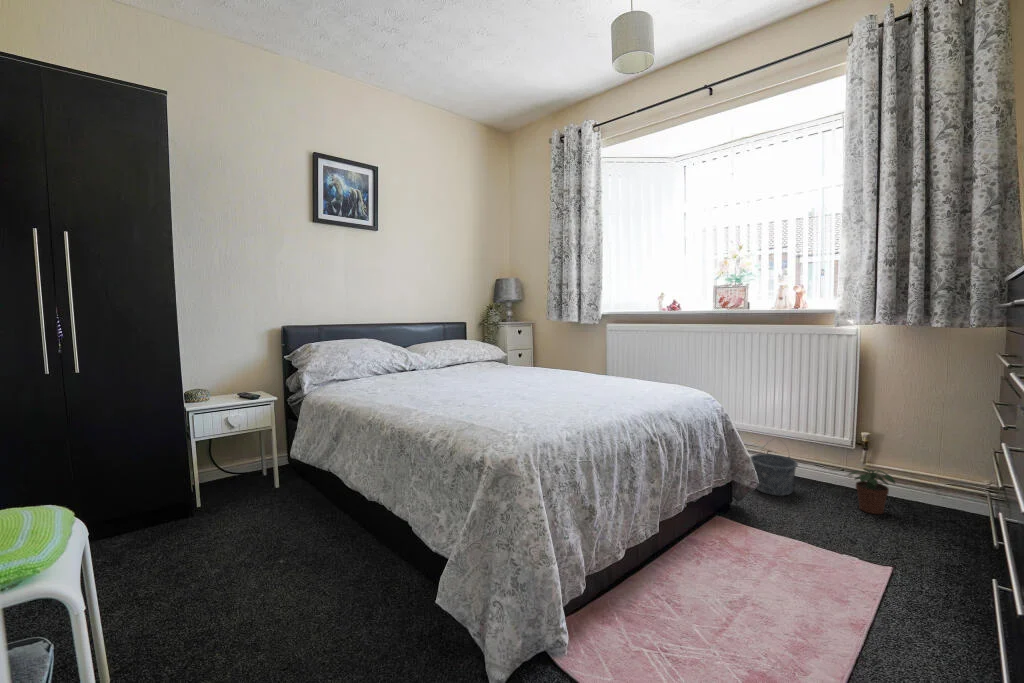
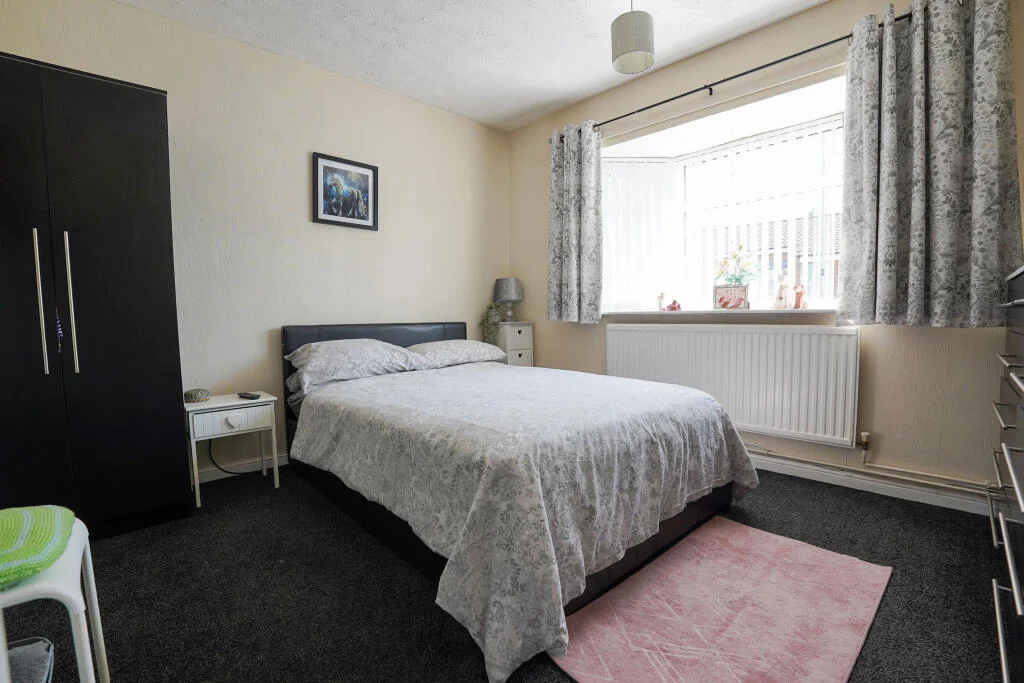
- potted plant [847,467,896,515]
- bucket [749,437,799,497]
